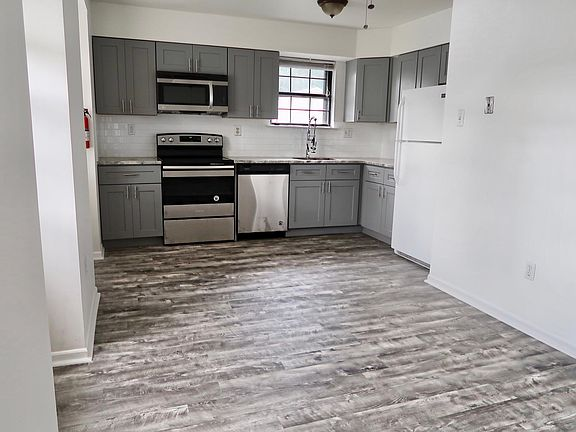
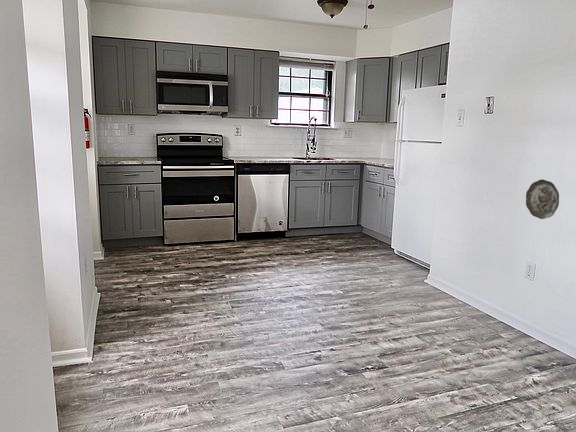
+ decorative plate [525,178,560,220]
